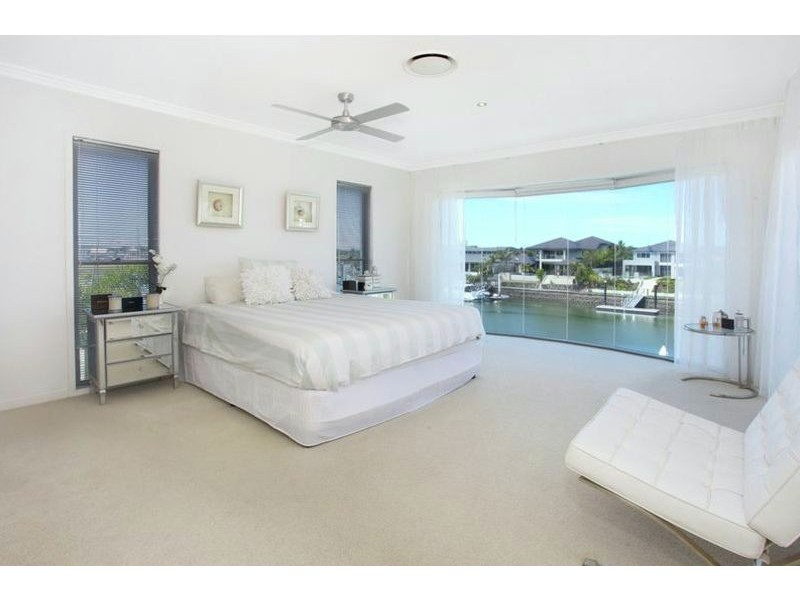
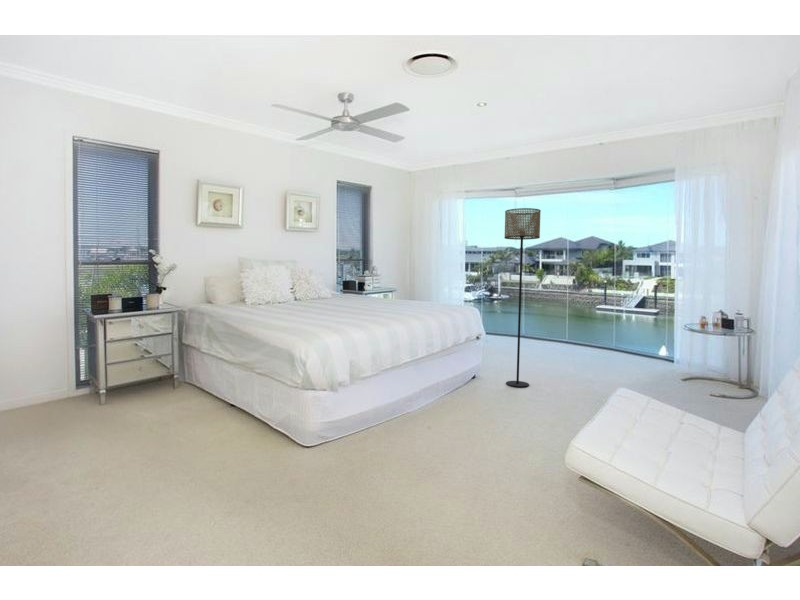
+ floor lamp [504,207,542,388]
